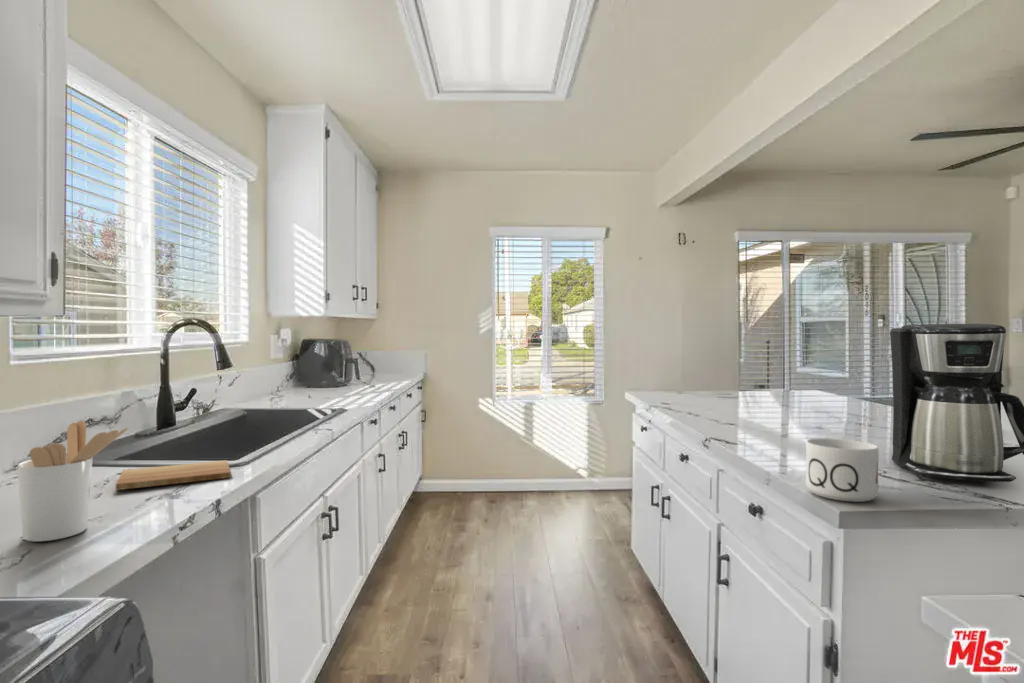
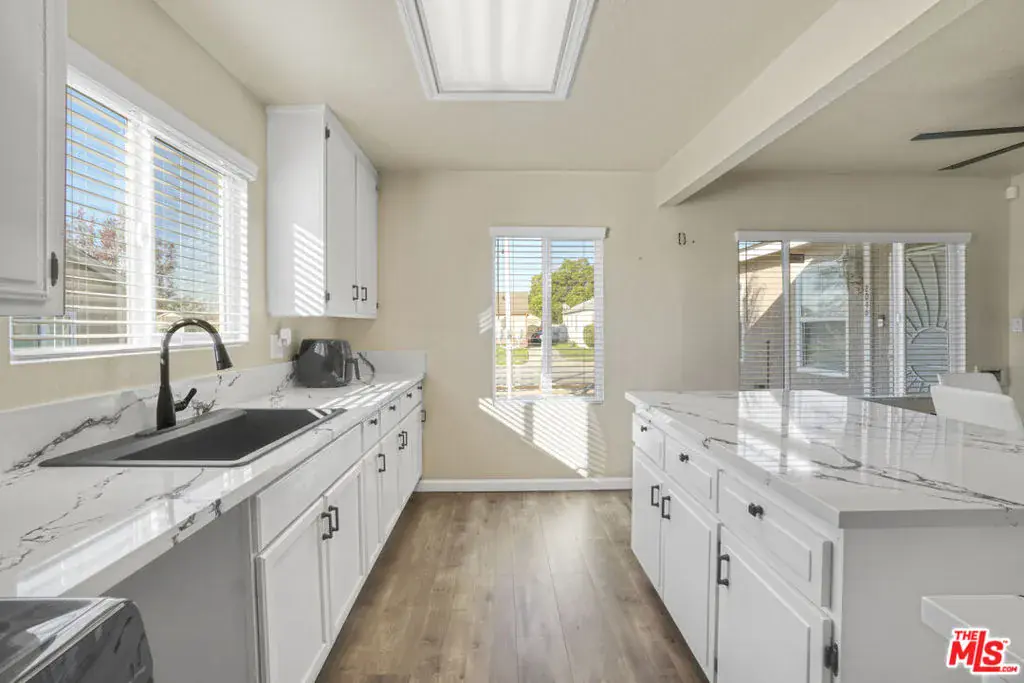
- utensil holder [17,420,129,542]
- mug [805,437,880,503]
- coffee maker [889,323,1024,483]
- cutting board [115,459,232,491]
